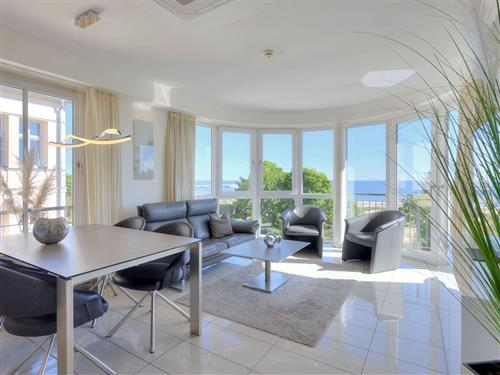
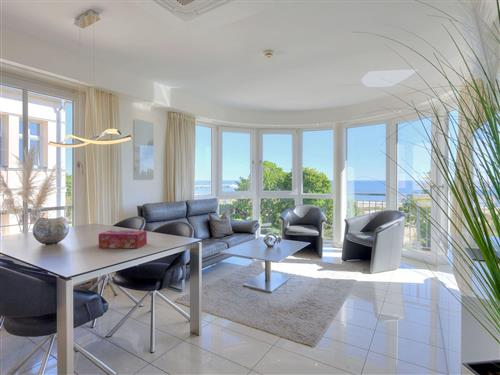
+ tissue box [98,229,148,249]
